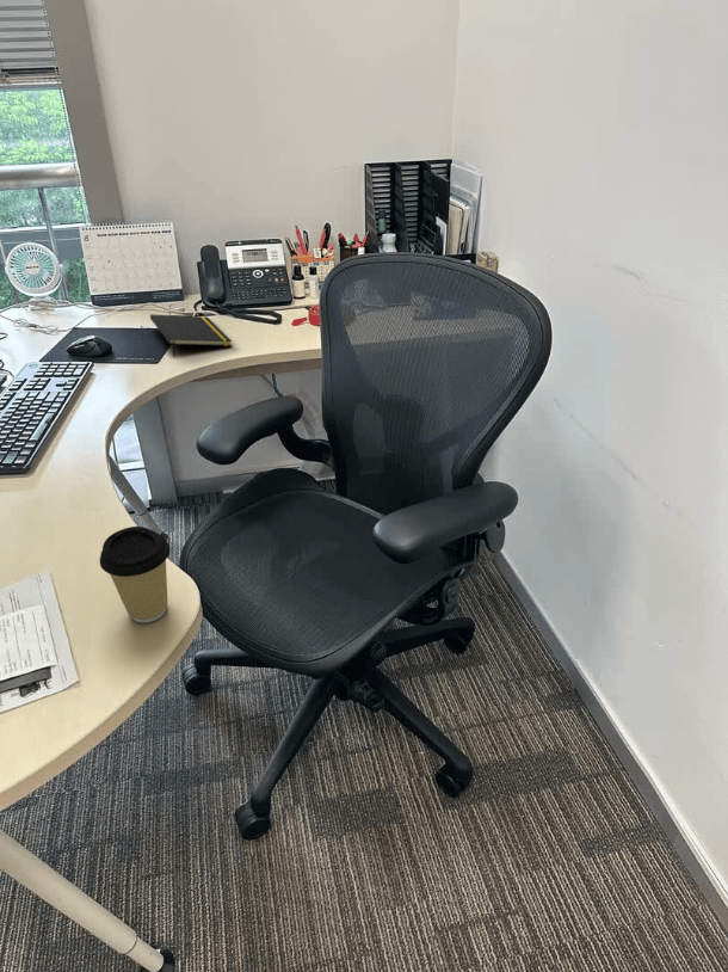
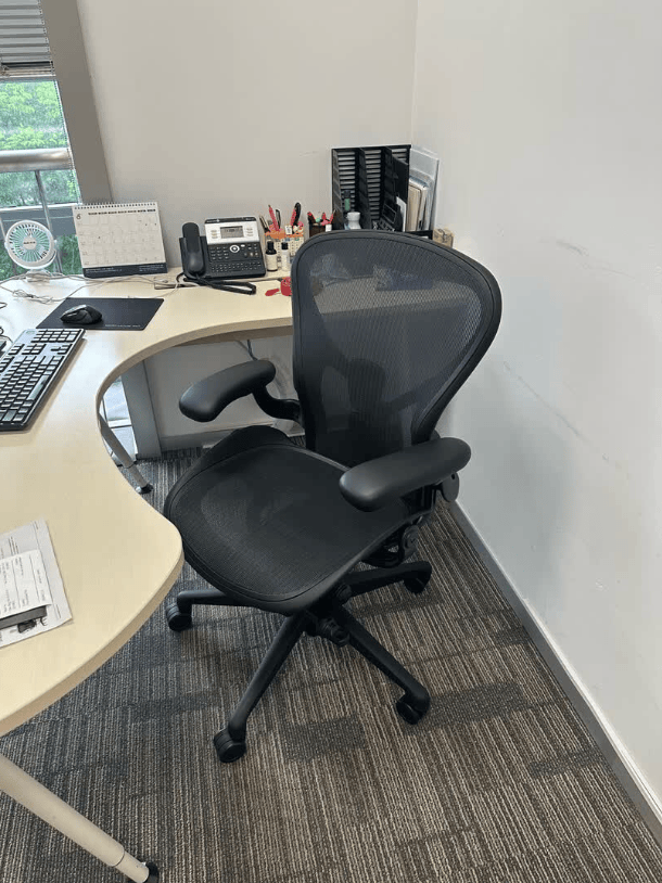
- notepad [149,313,233,358]
- coffee cup [99,525,171,623]
